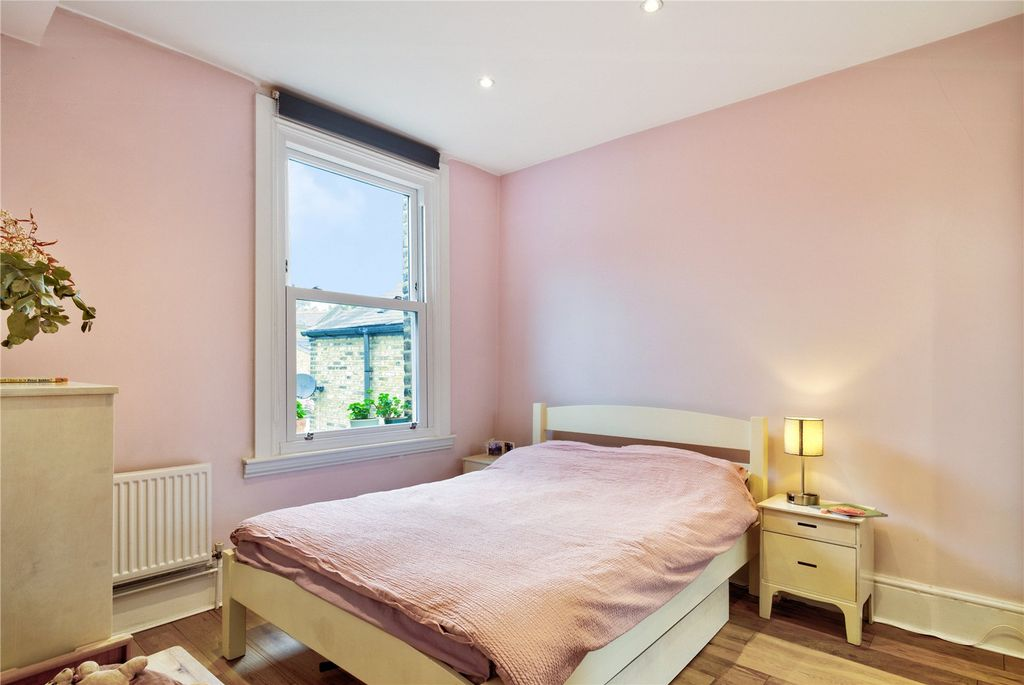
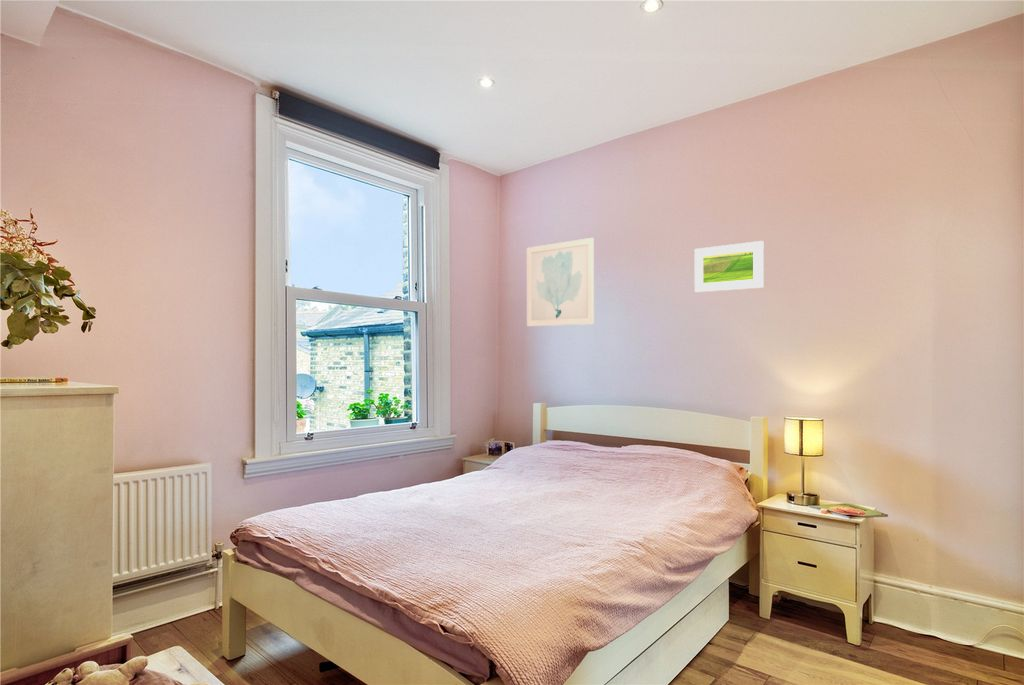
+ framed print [694,240,765,293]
+ wall art [526,237,595,327]
